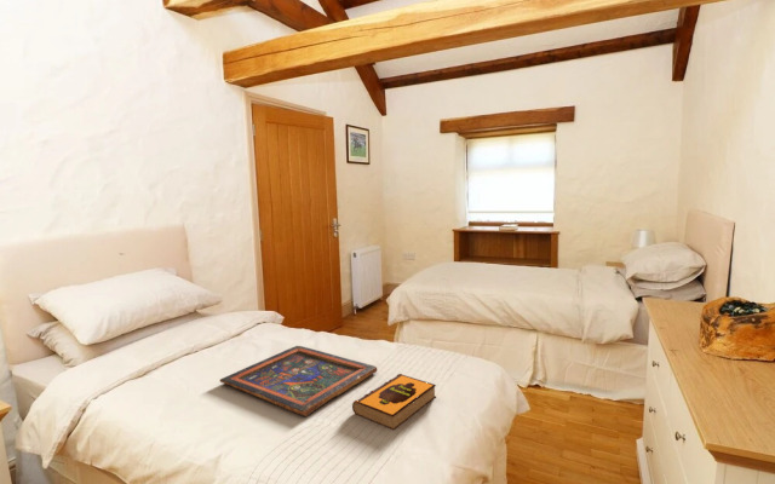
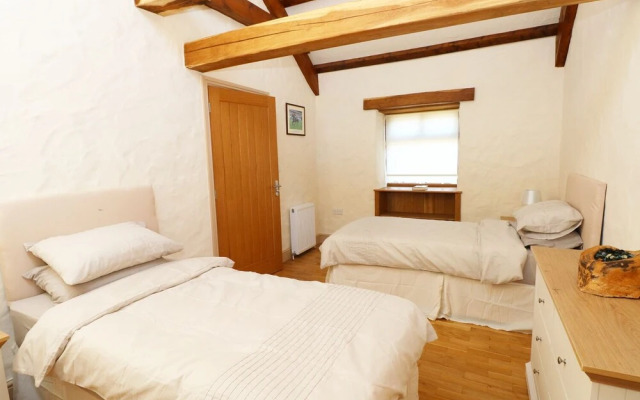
- hardback book [351,373,437,431]
- painted panel [219,345,378,417]
